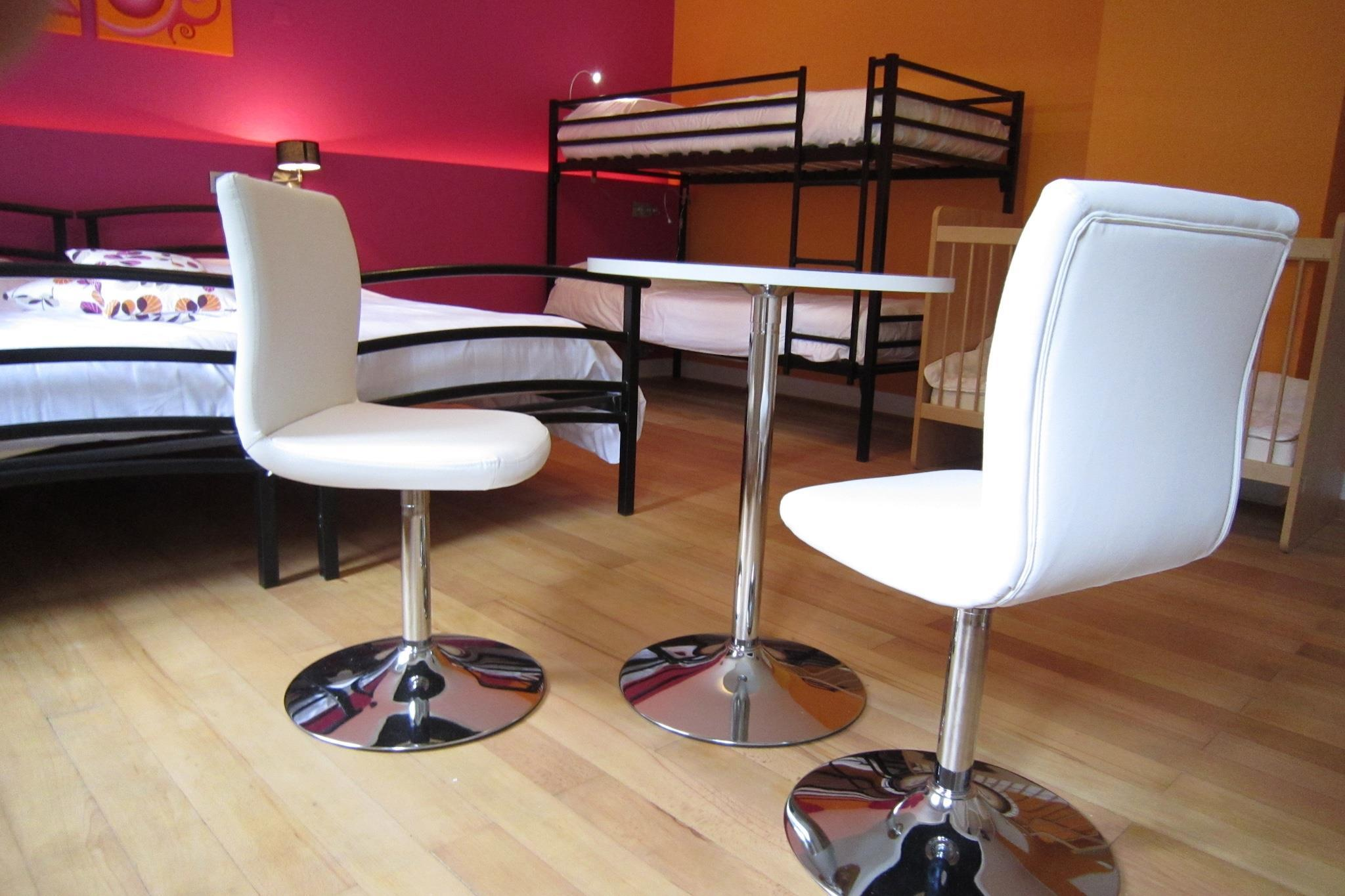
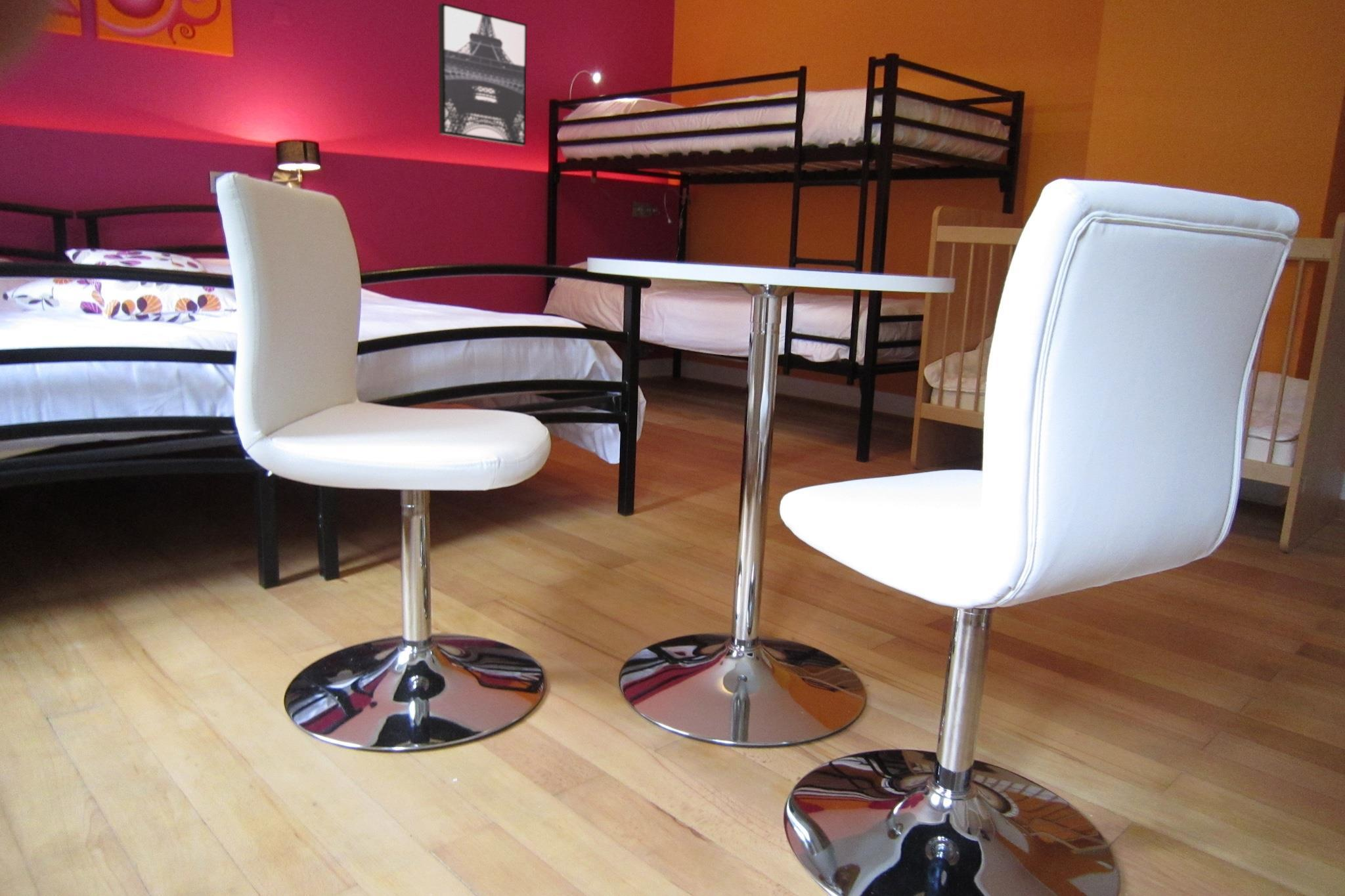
+ wall art [437,3,527,146]
